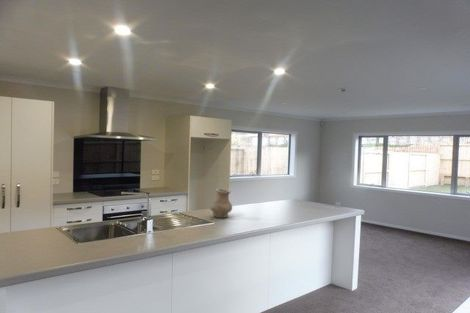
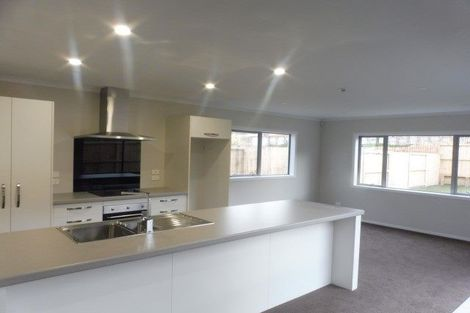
- vase [209,188,233,219]
